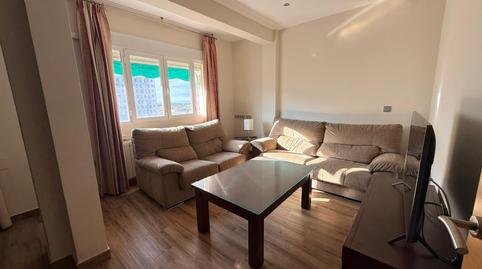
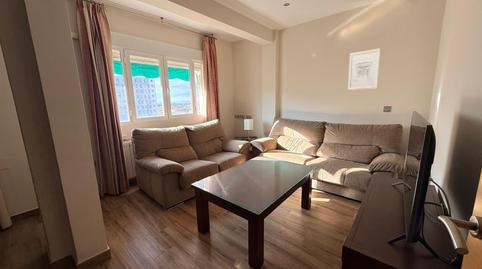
+ wall art [347,47,381,91]
